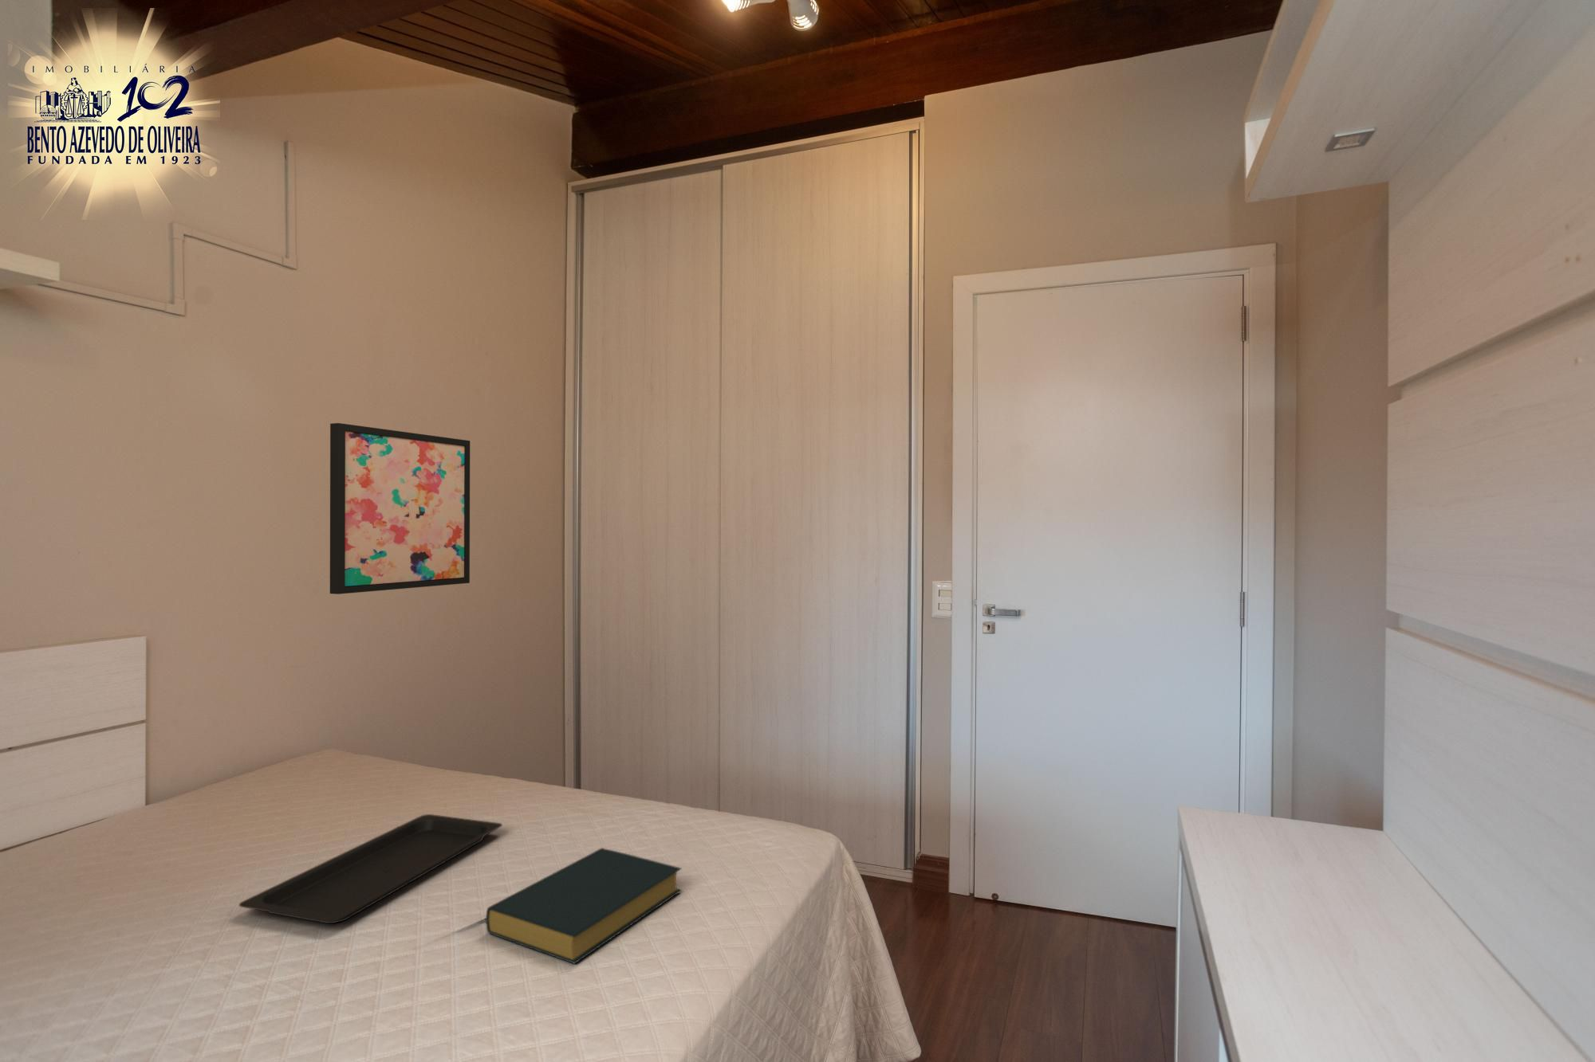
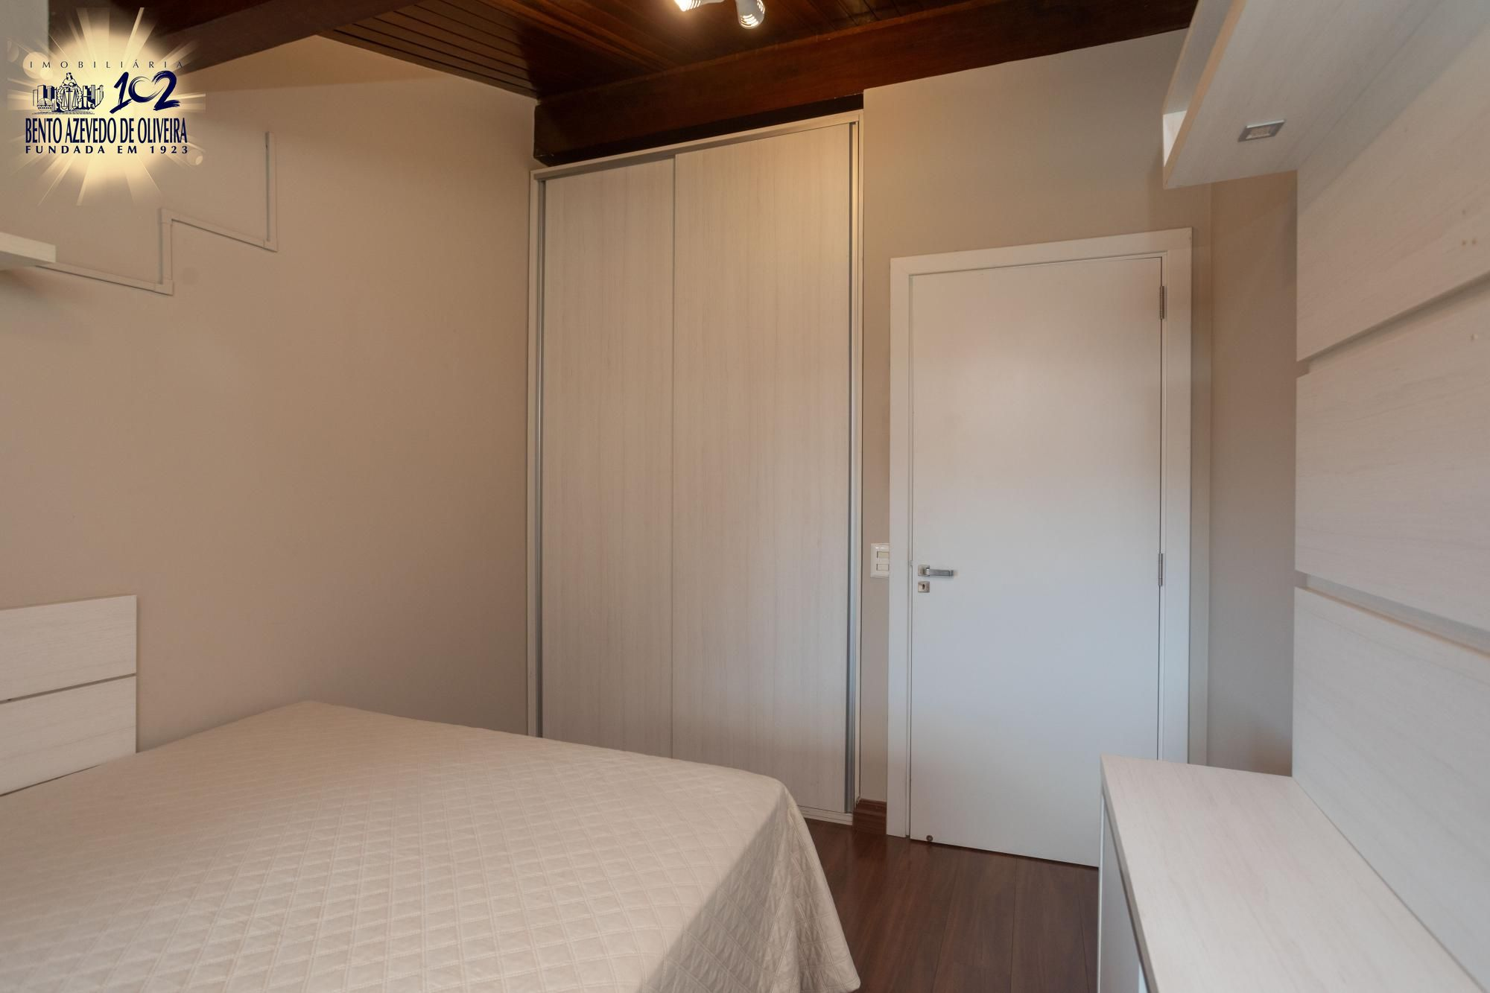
- hardback book [485,847,683,965]
- wall art [330,422,471,595]
- serving tray [238,813,503,925]
